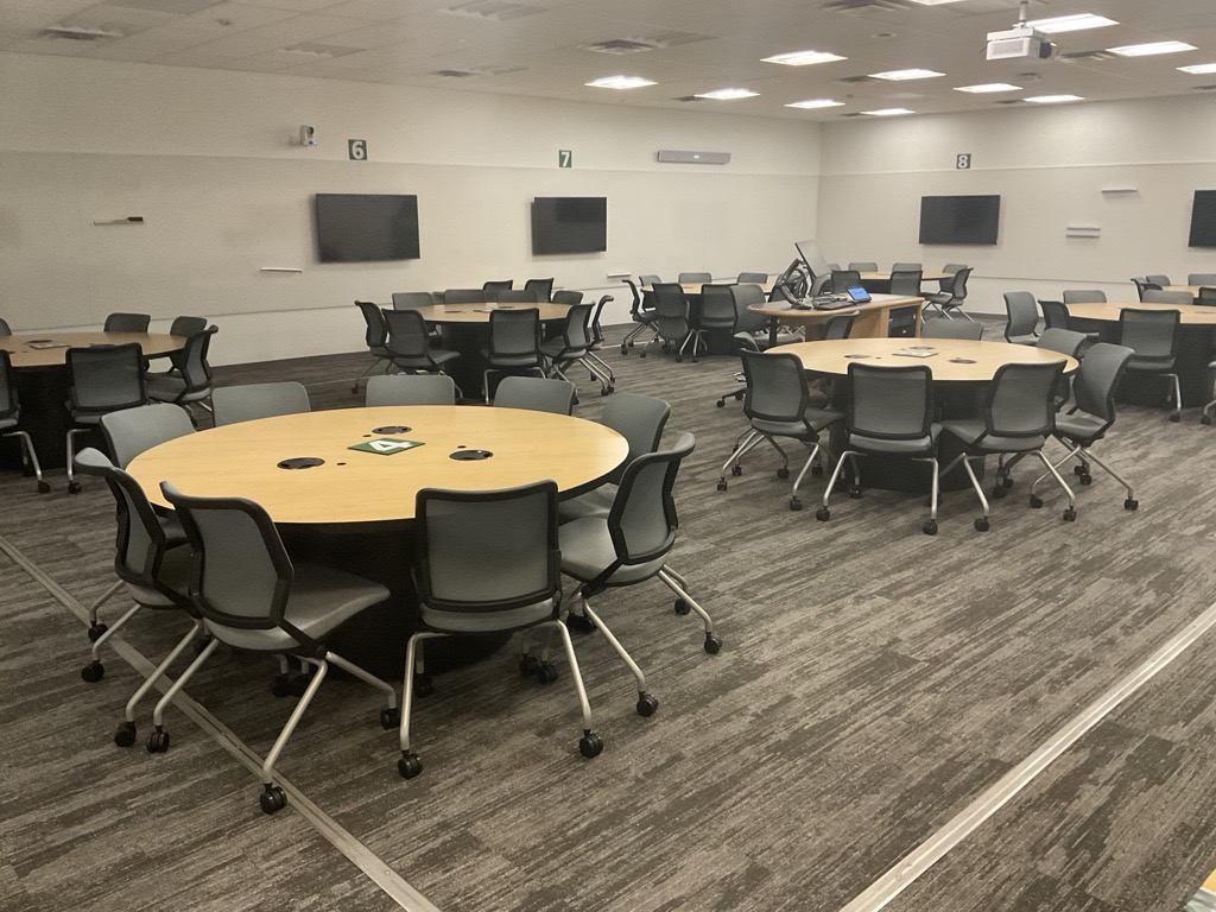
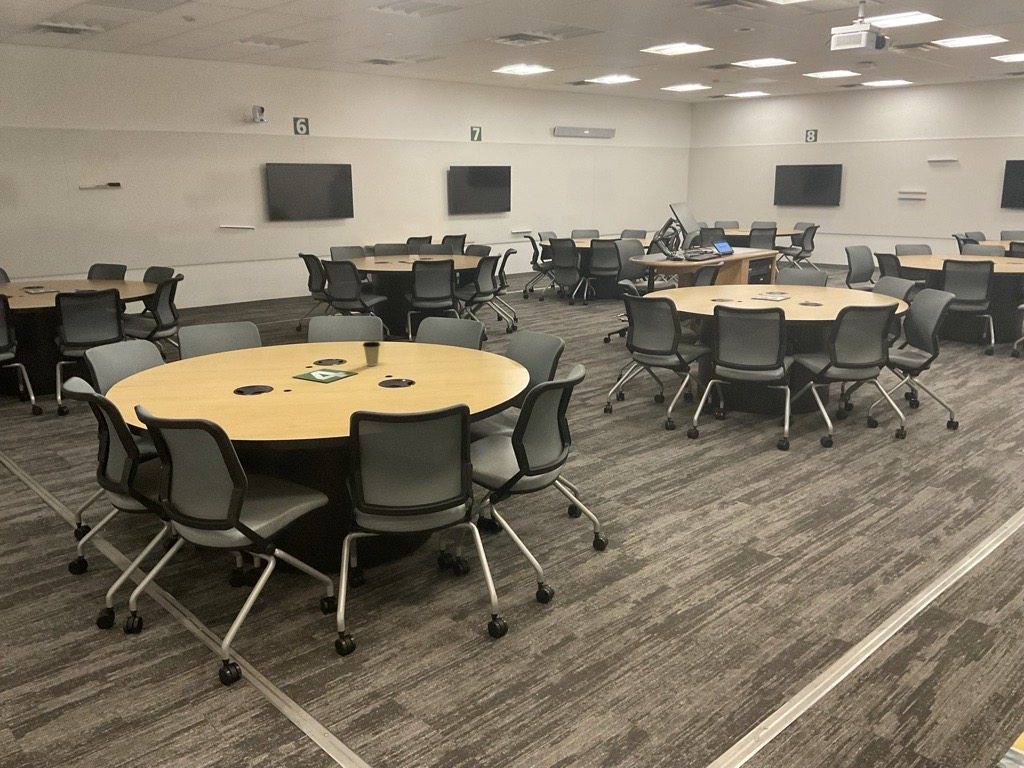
+ coffee cup [362,340,382,367]
